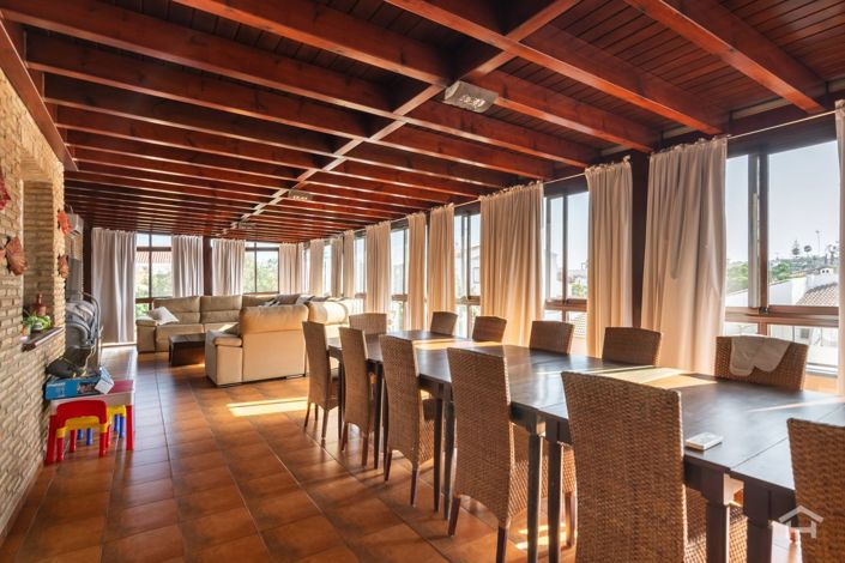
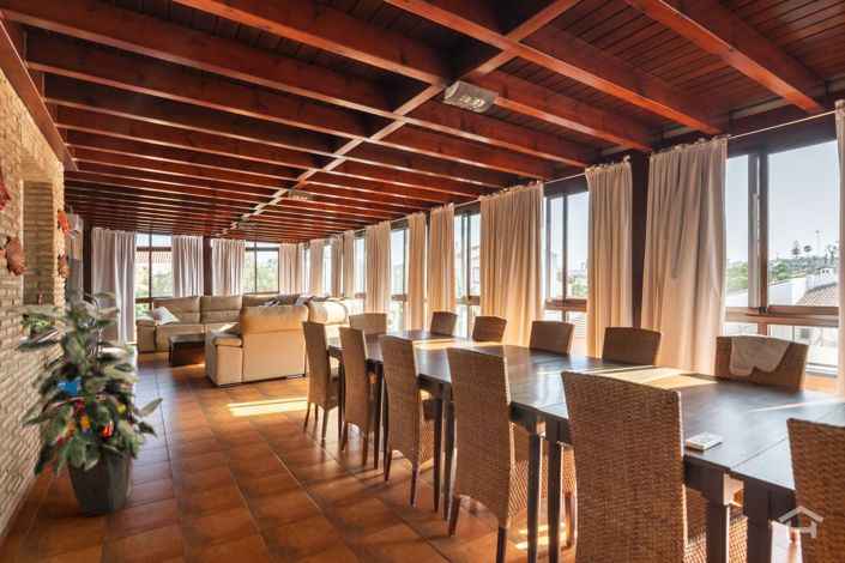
+ indoor plant [4,291,164,517]
